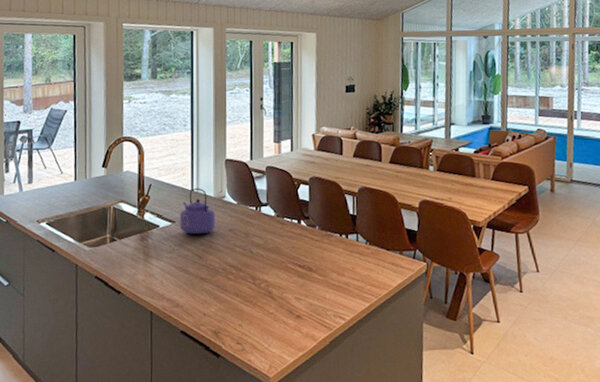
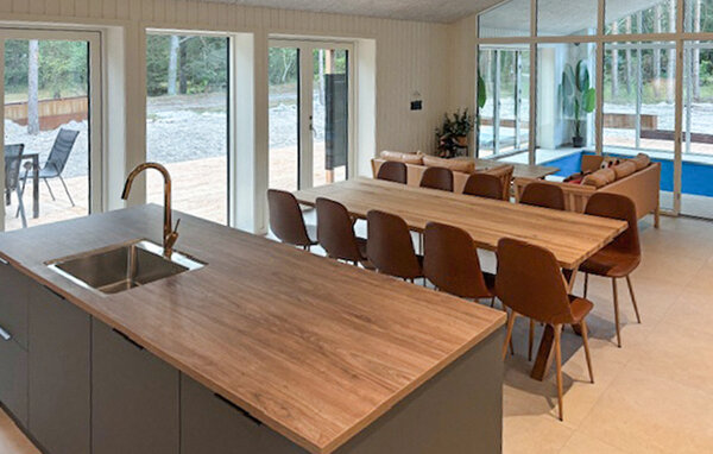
- kettle [179,187,216,235]
